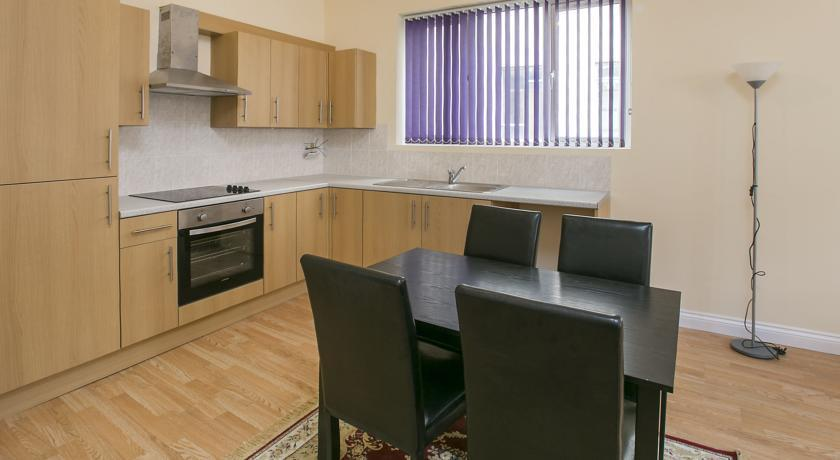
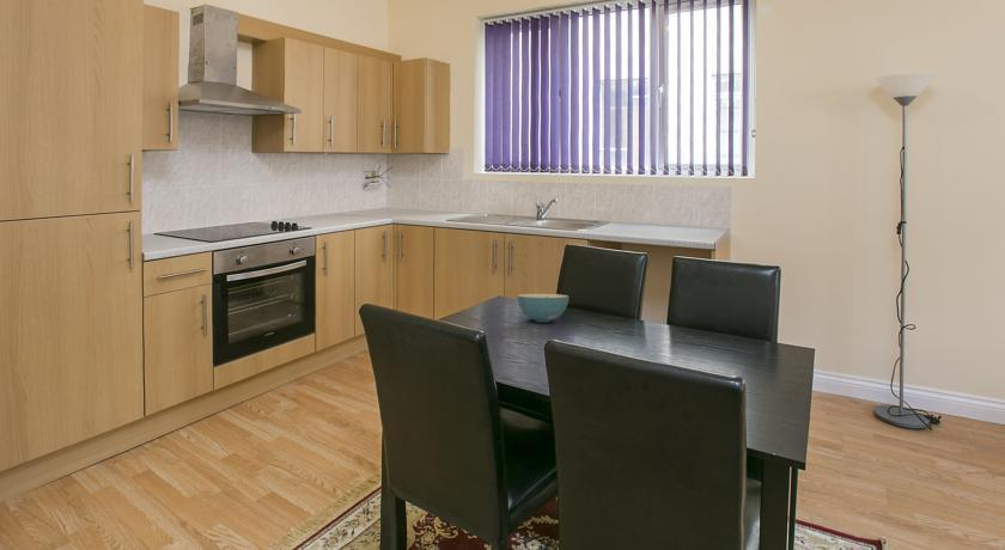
+ cereal bowl [516,293,570,323]
